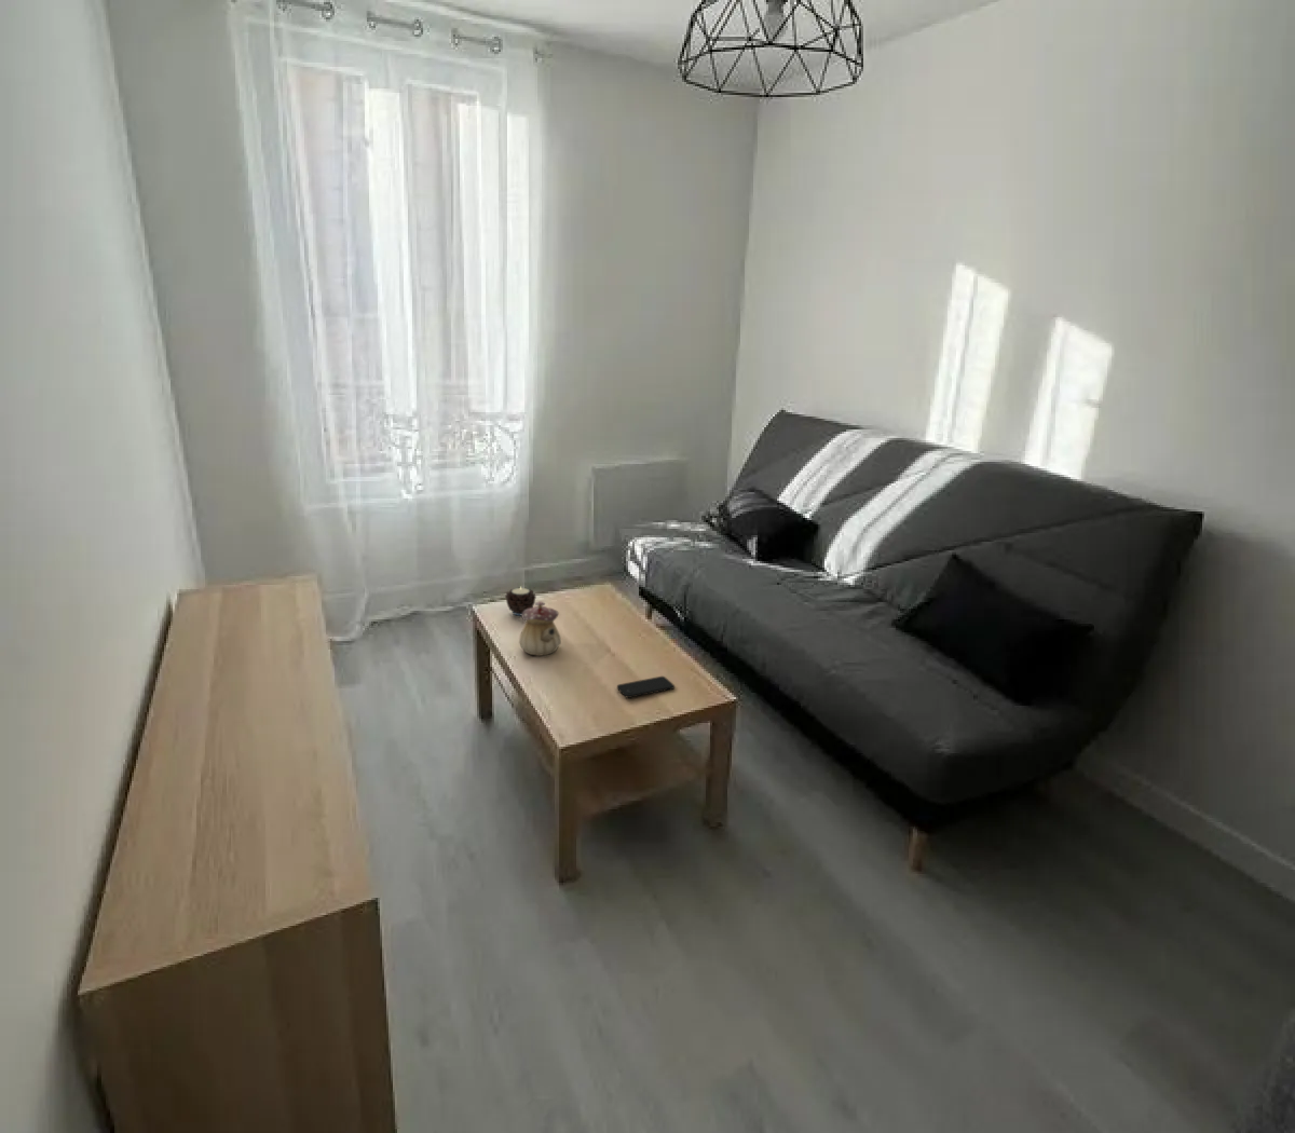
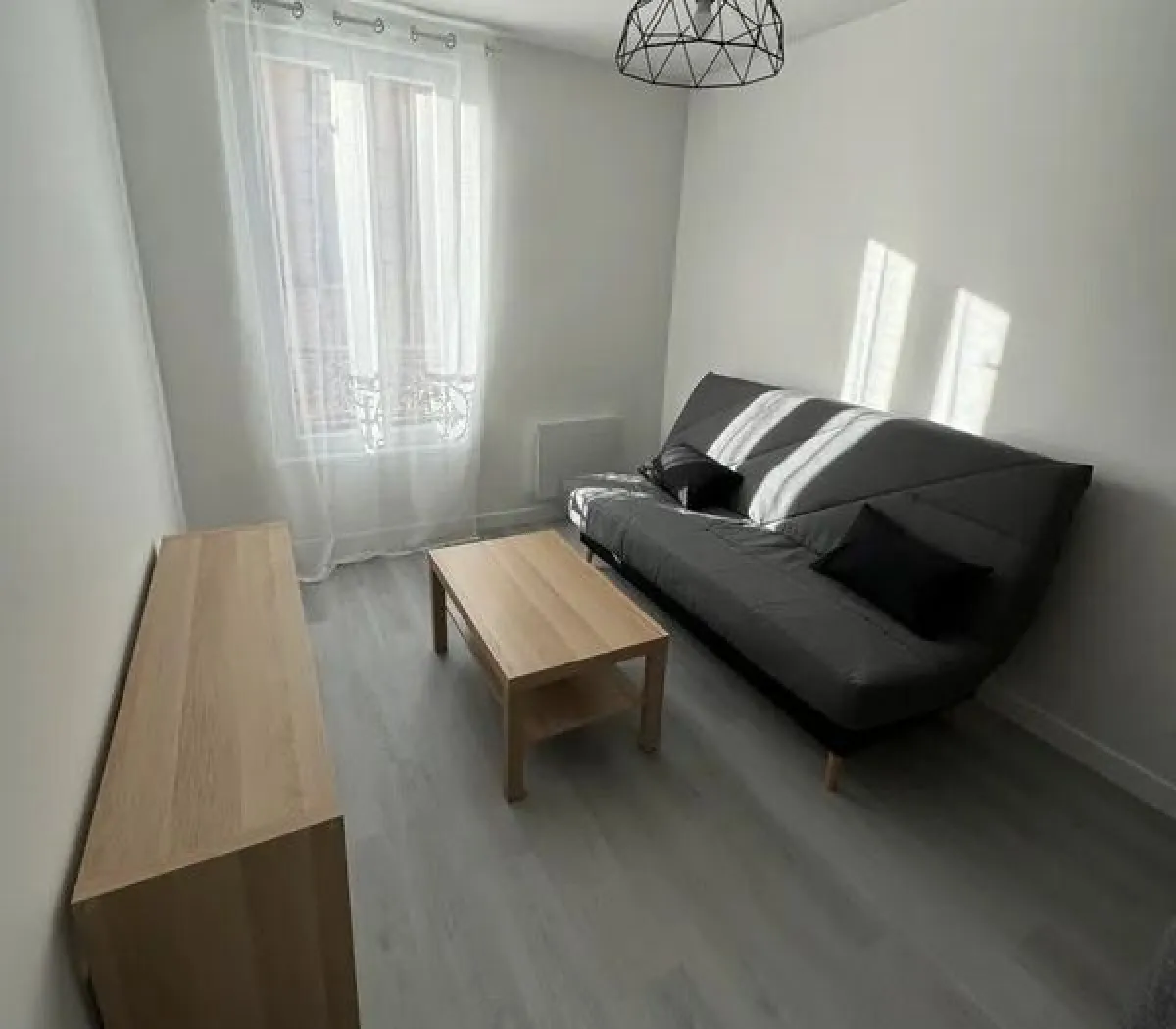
- candle [504,585,537,617]
- teapot [518,600,563,657]
- smartphone [617,675,675,699]
